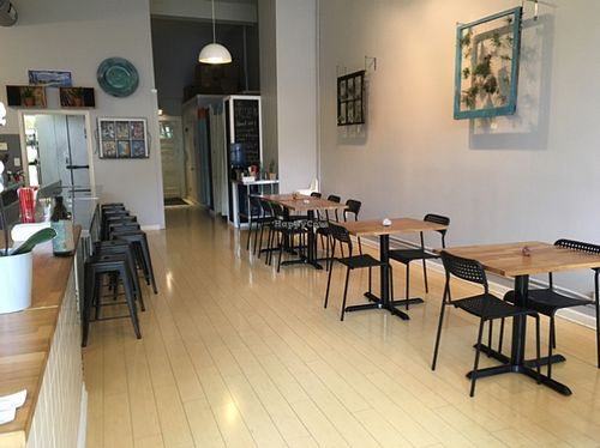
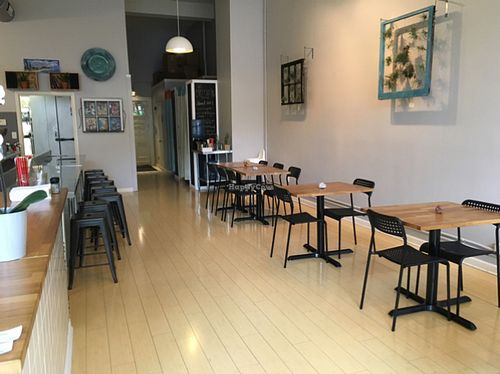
- water bottle [49,194,76,258]
